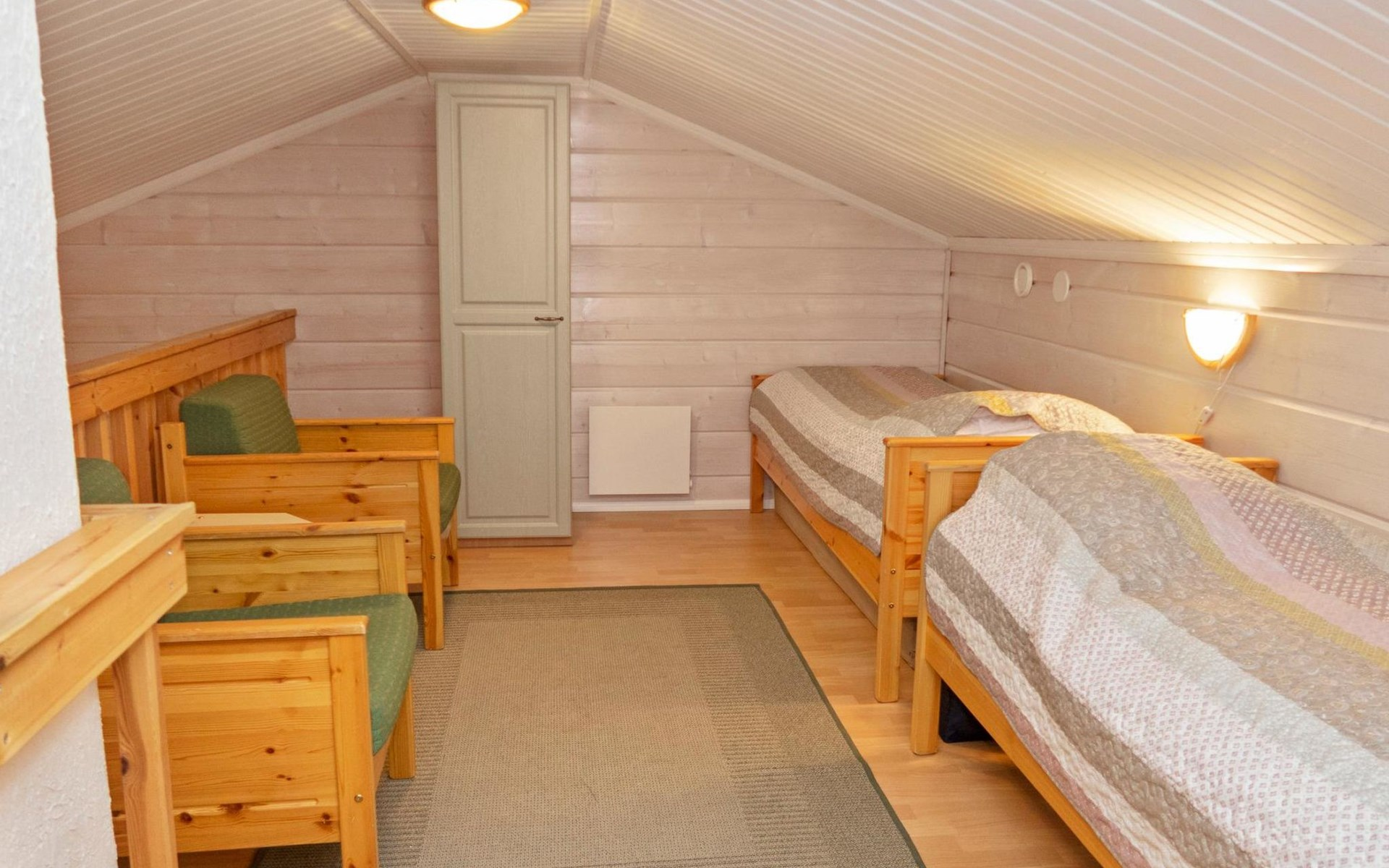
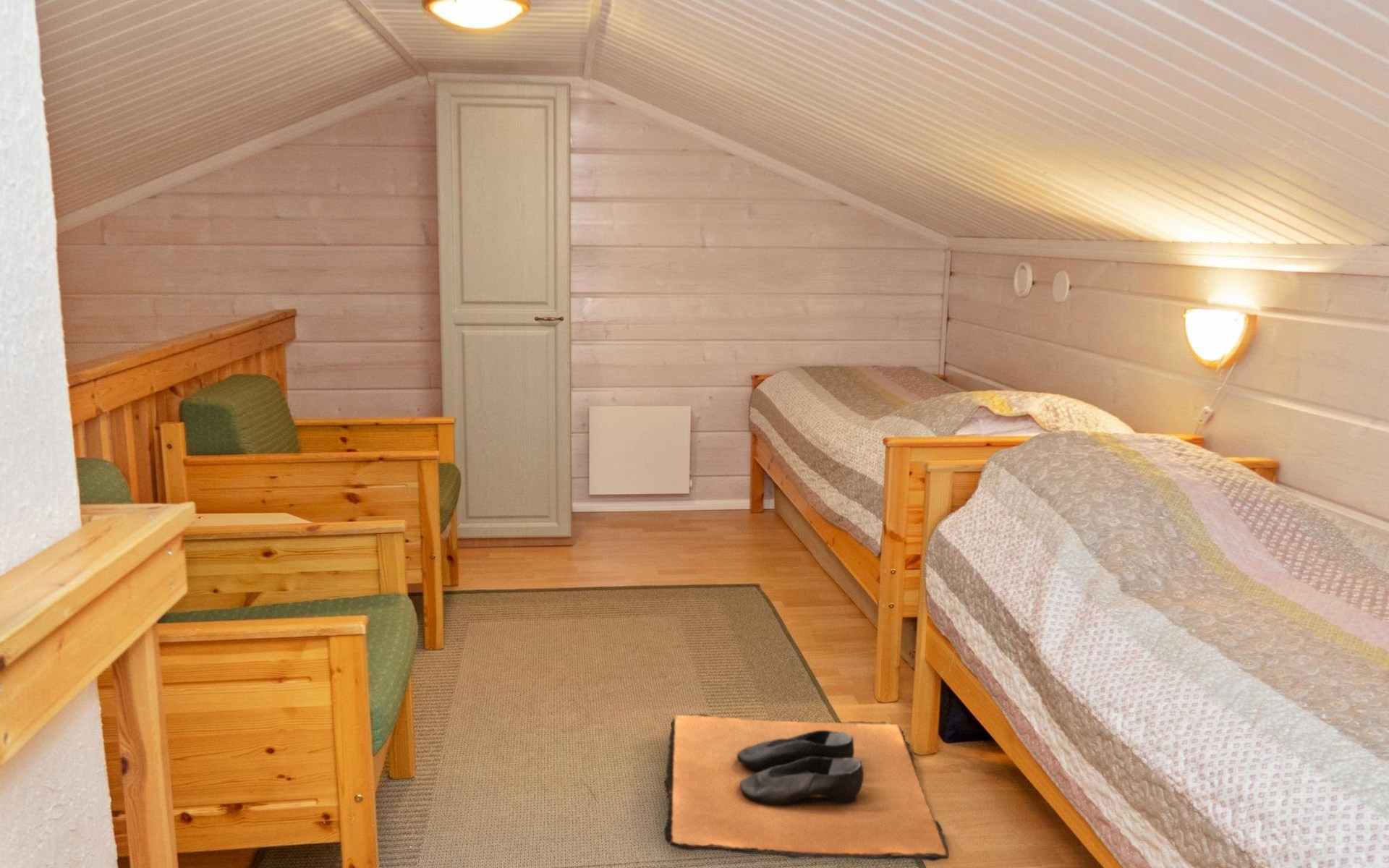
+ shoes [663,713,950,862]
